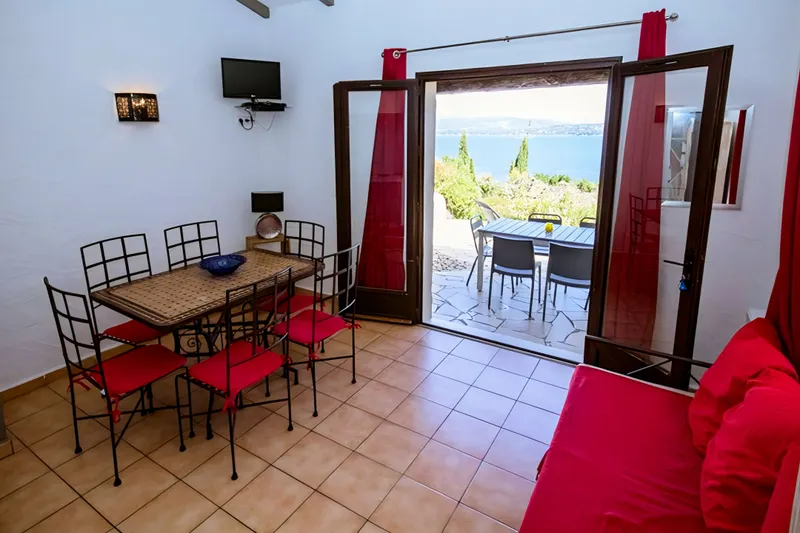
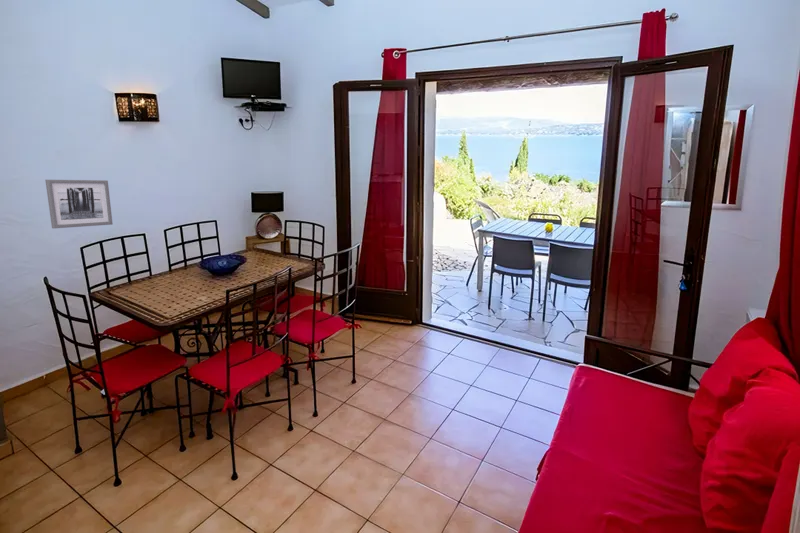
+ wall art [44,179,114,229]
